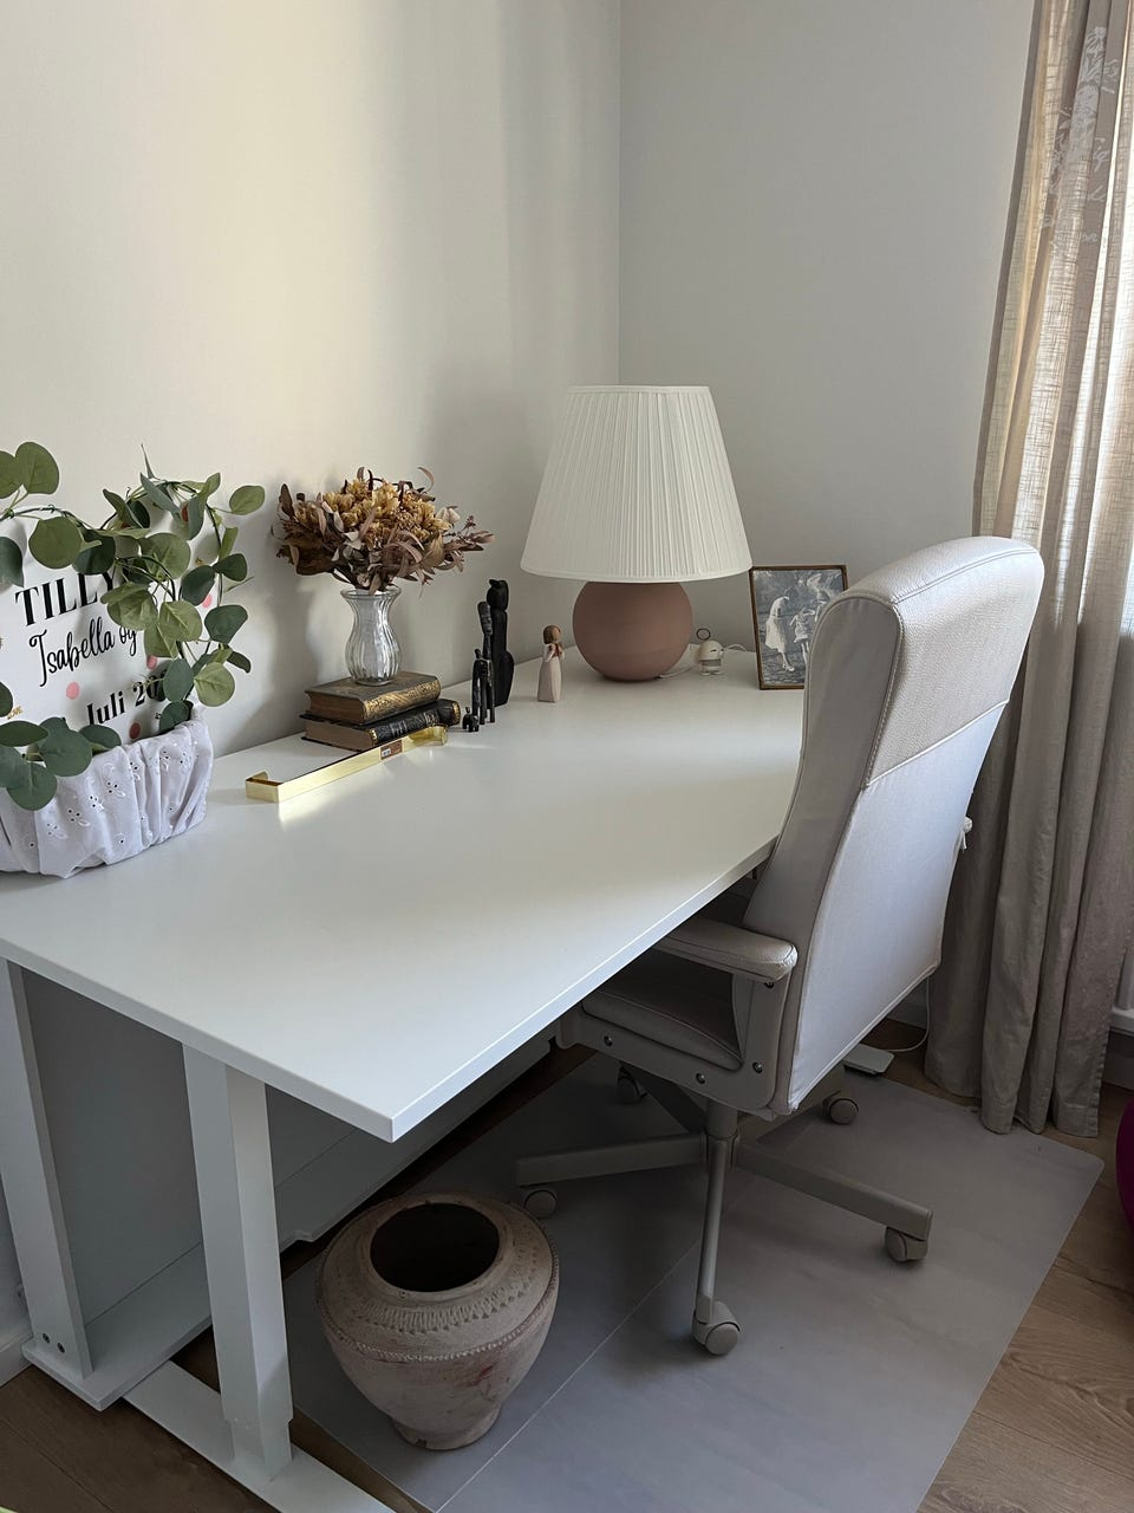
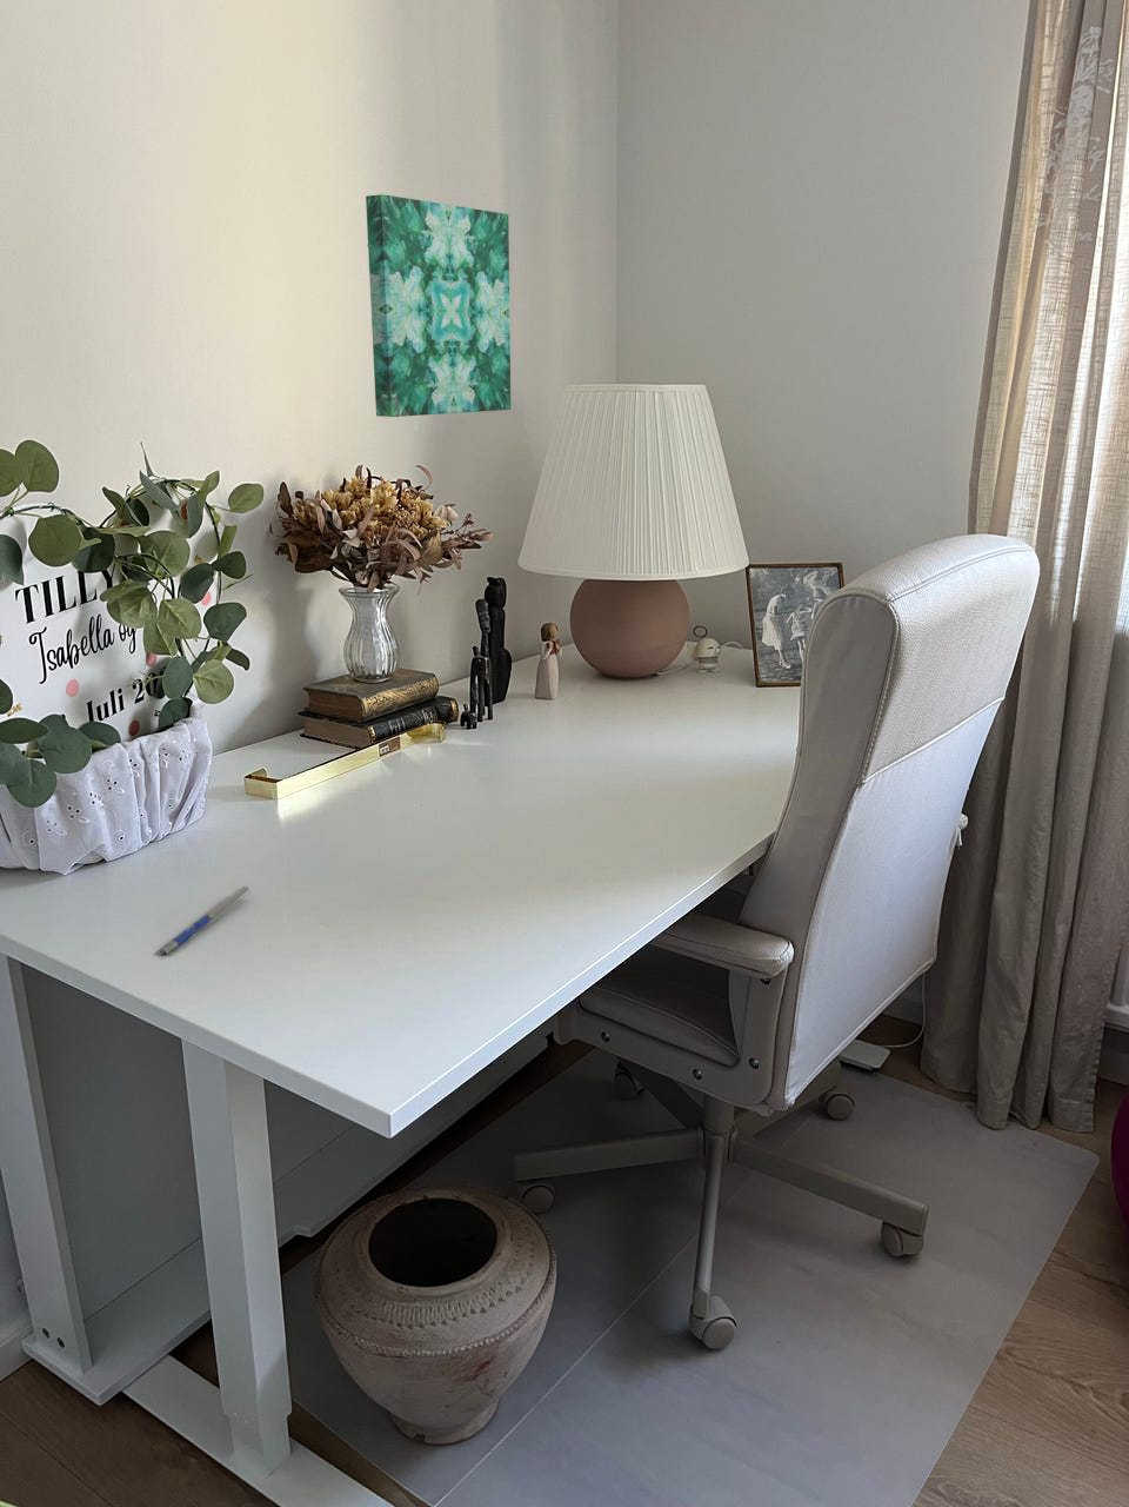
+ pen [155,885,254,956]
+ wall art [364,193,511,418]
